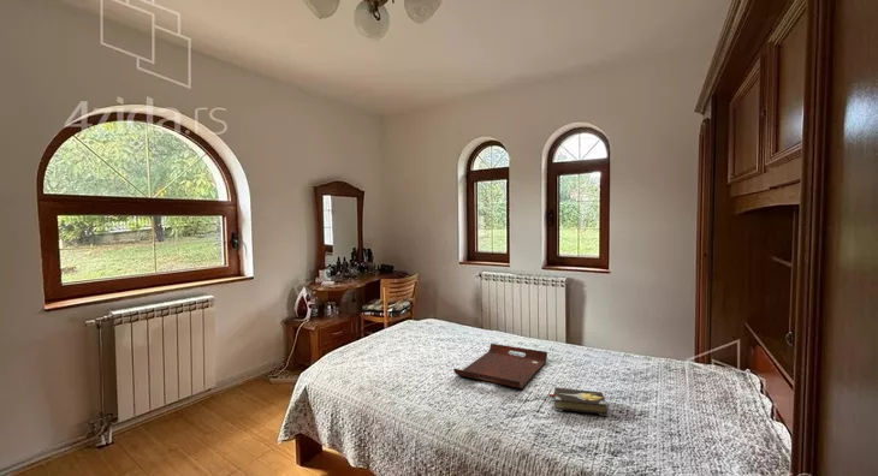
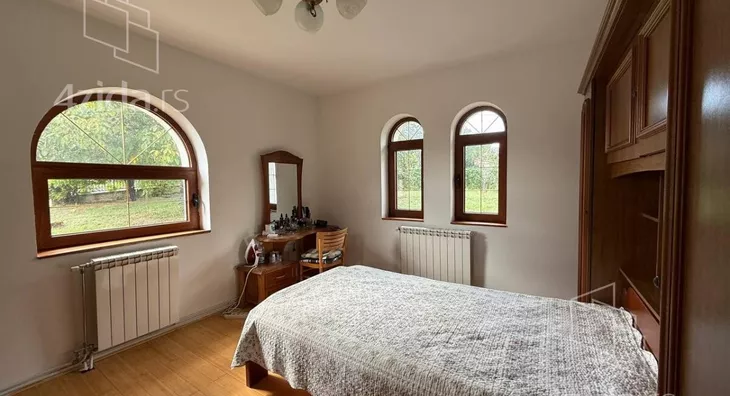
- serving tray [452,343,548,389]
- hardback book [550,386,609,417]
